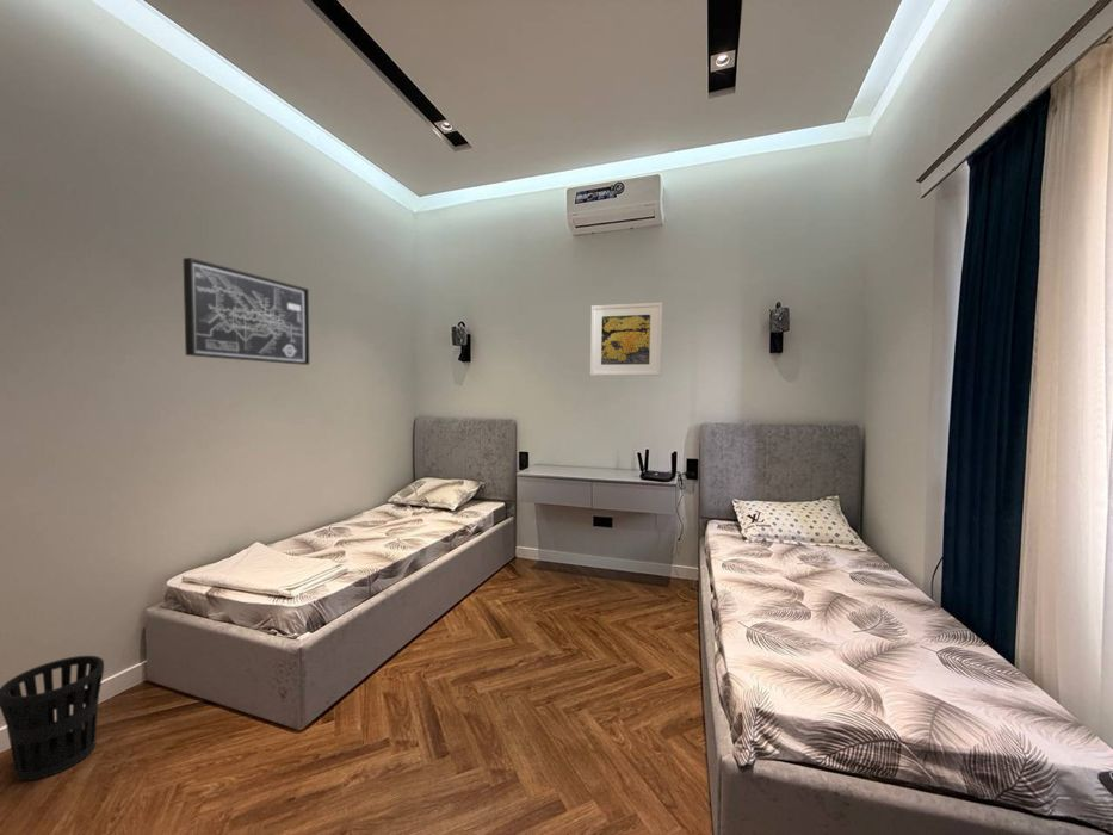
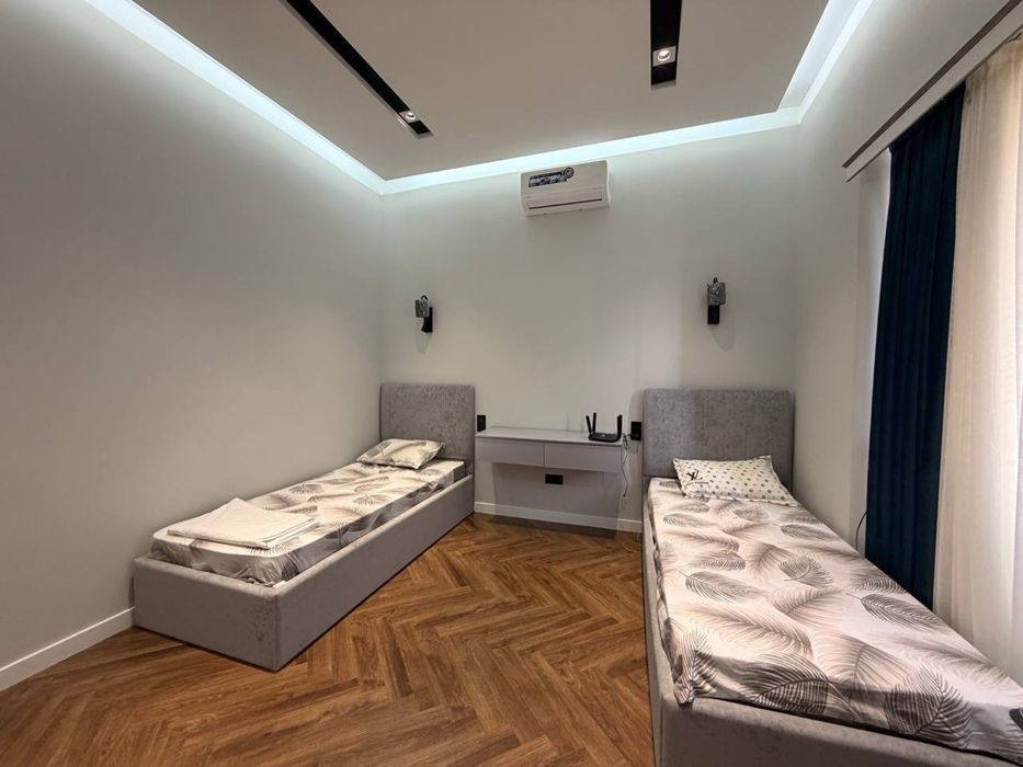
- wastebasket [0,655,105,781]
- wall art [183,256,310,366]
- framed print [589,302,663,377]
